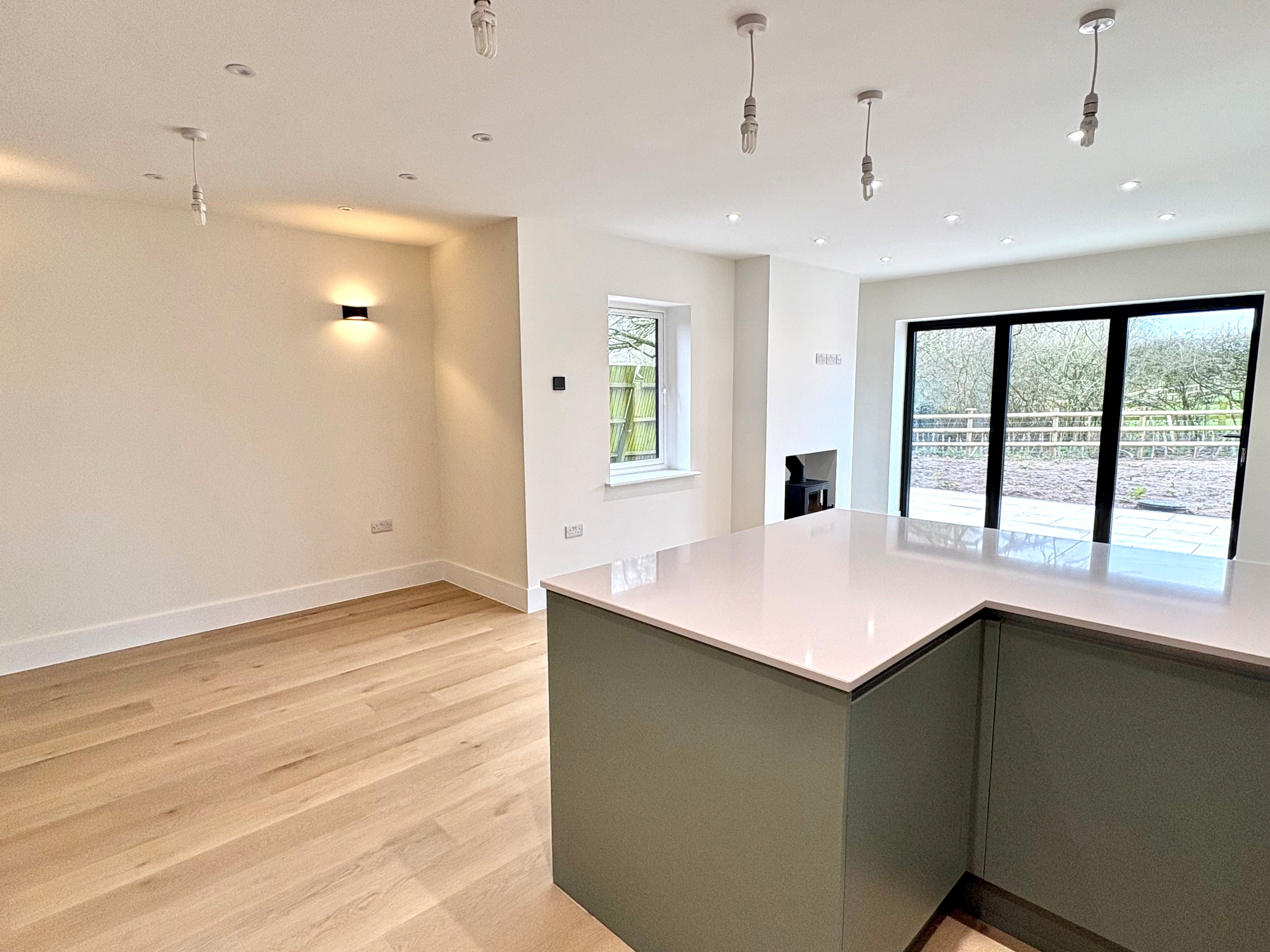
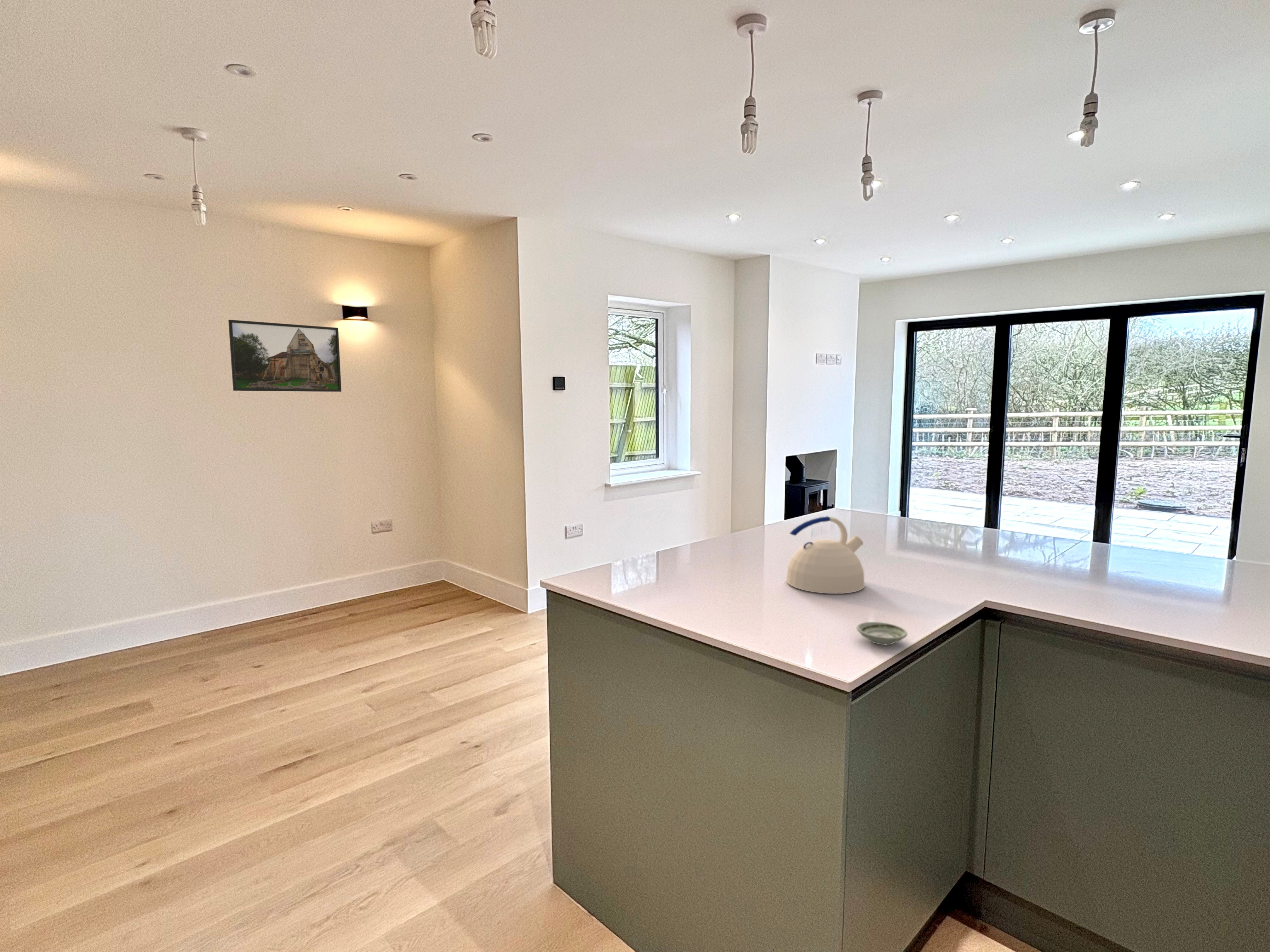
+ saucer [856,621,907,645]
+ kettle [786,516,865,594]
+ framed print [228,320,342,392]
